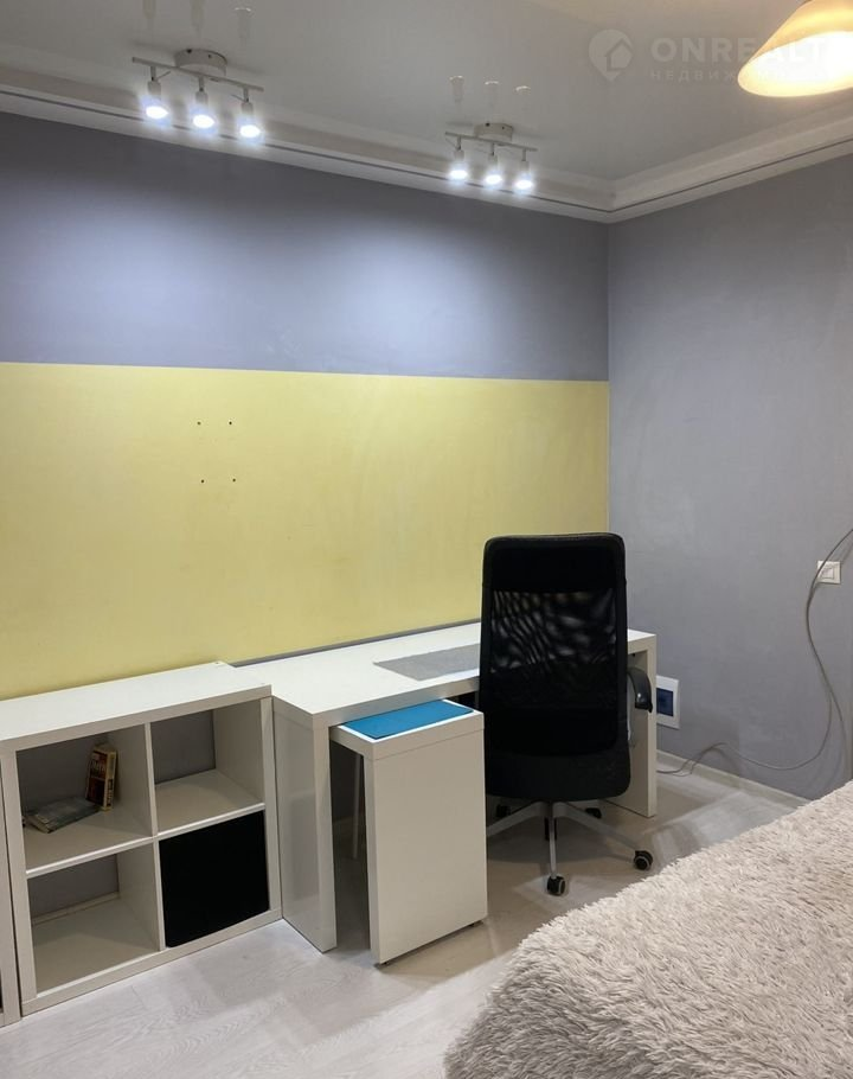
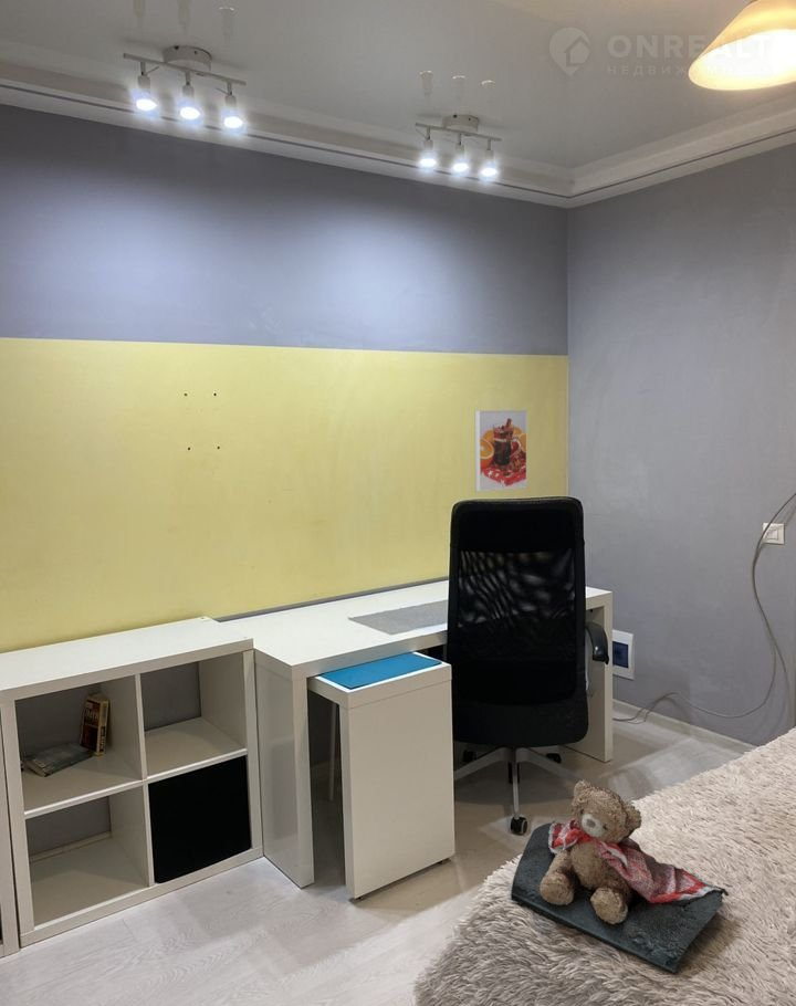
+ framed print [474,409,528,493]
+ teddy bear [510,776,730,975]
